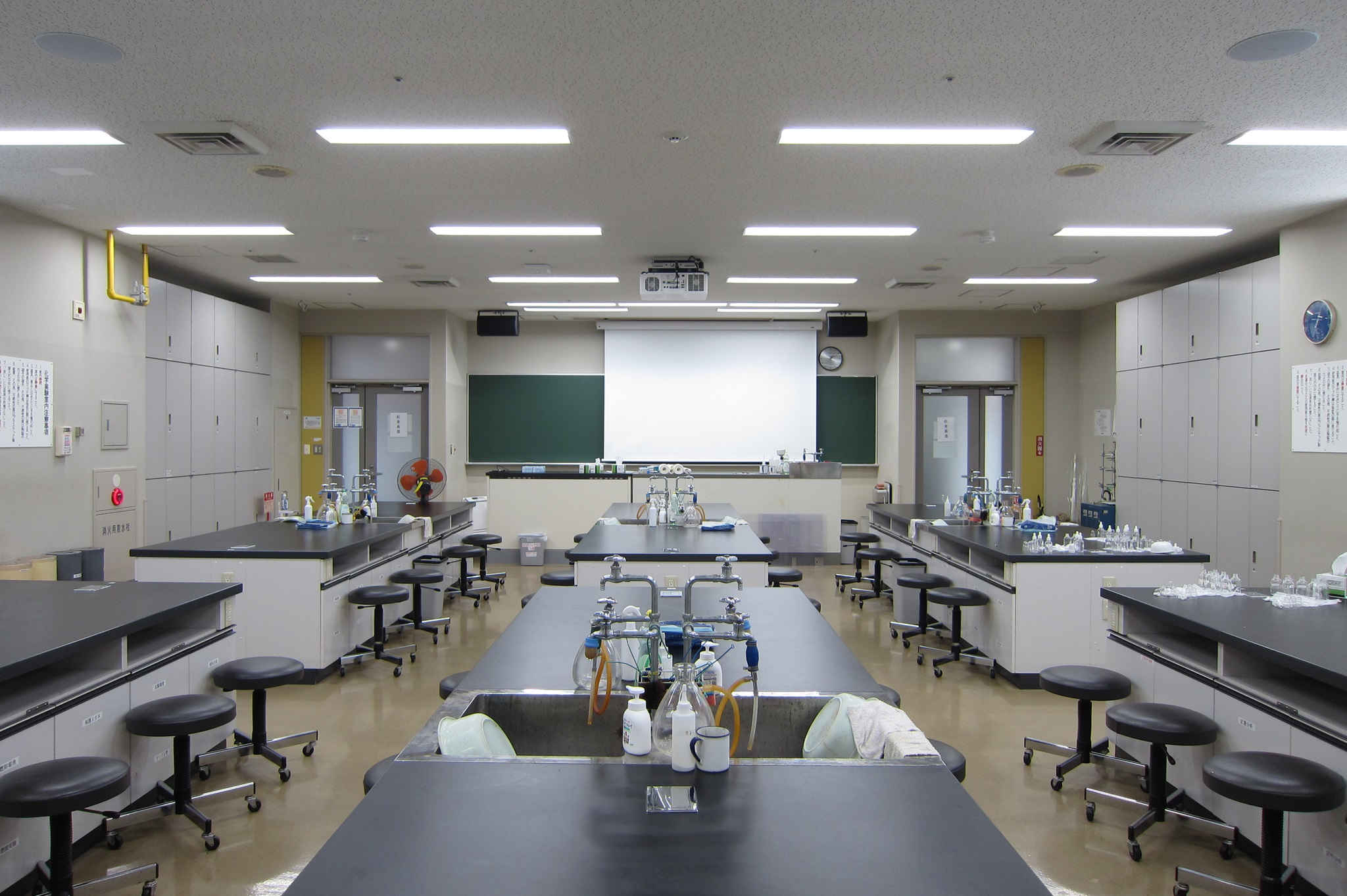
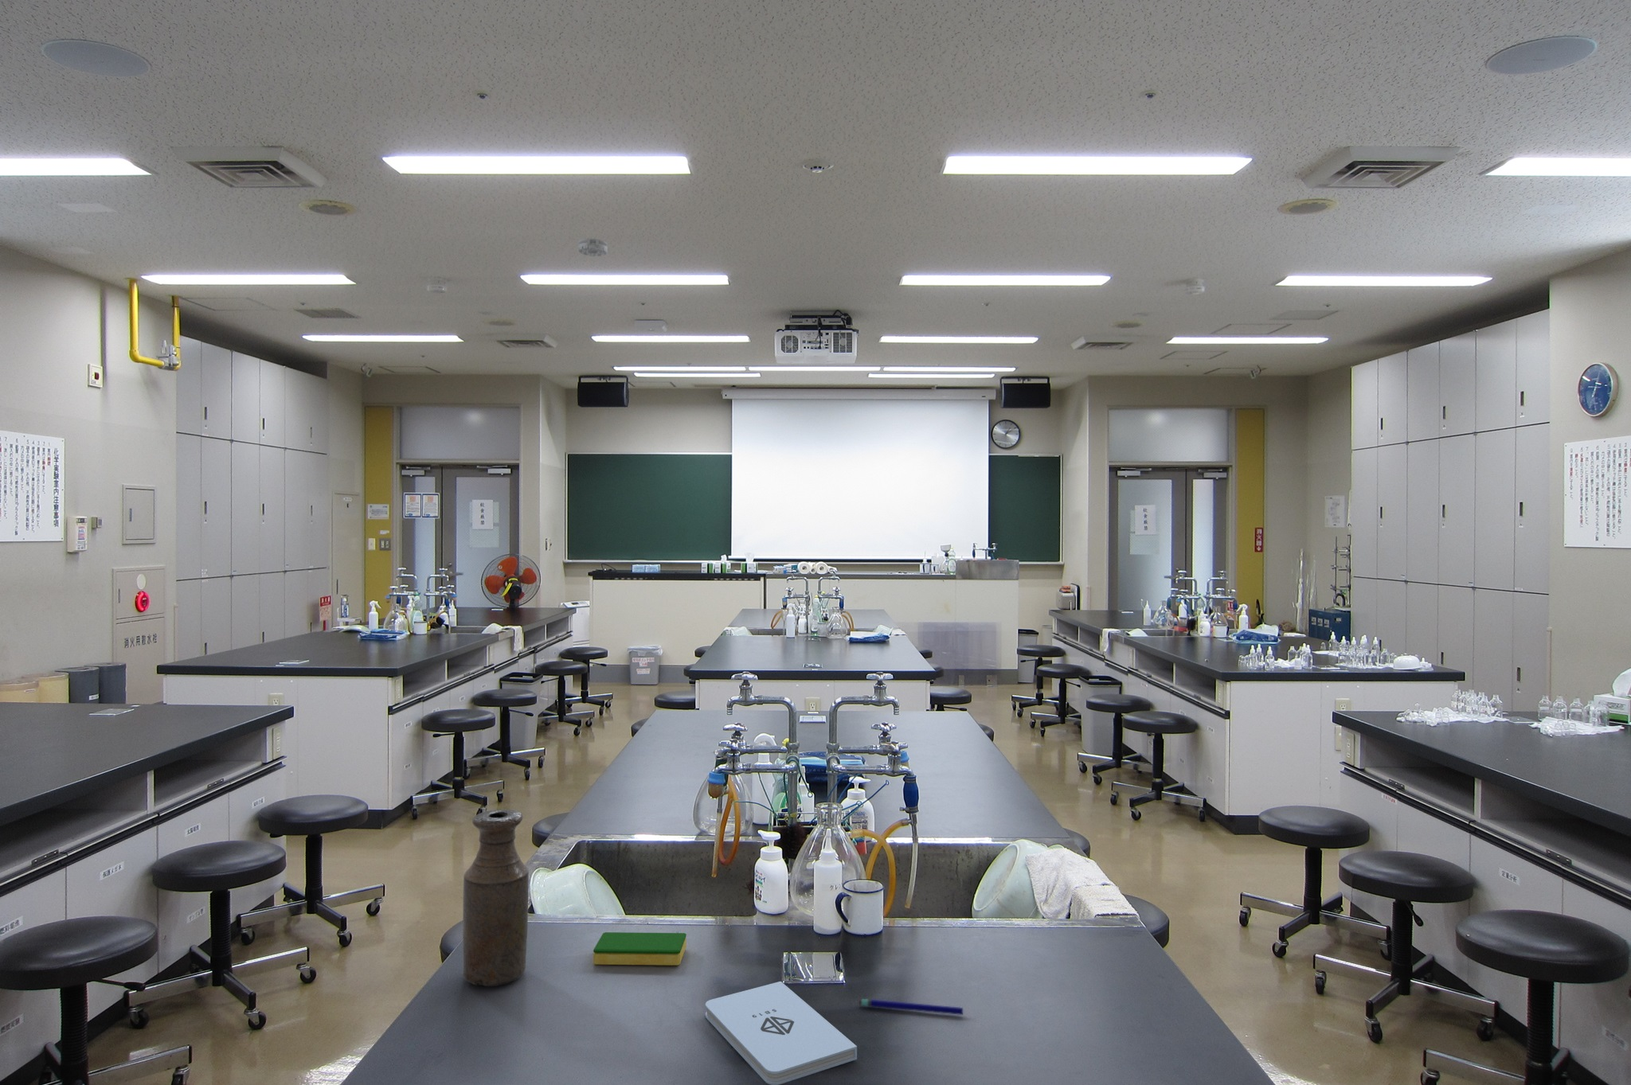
+ smoke detector [578,237,608,257]
+ pen [858,998,964,1016]
+ bottle [461,809,529,987]
+ notepad [705,981,857,1085]
+ dish sponge [592,931,688,965]
